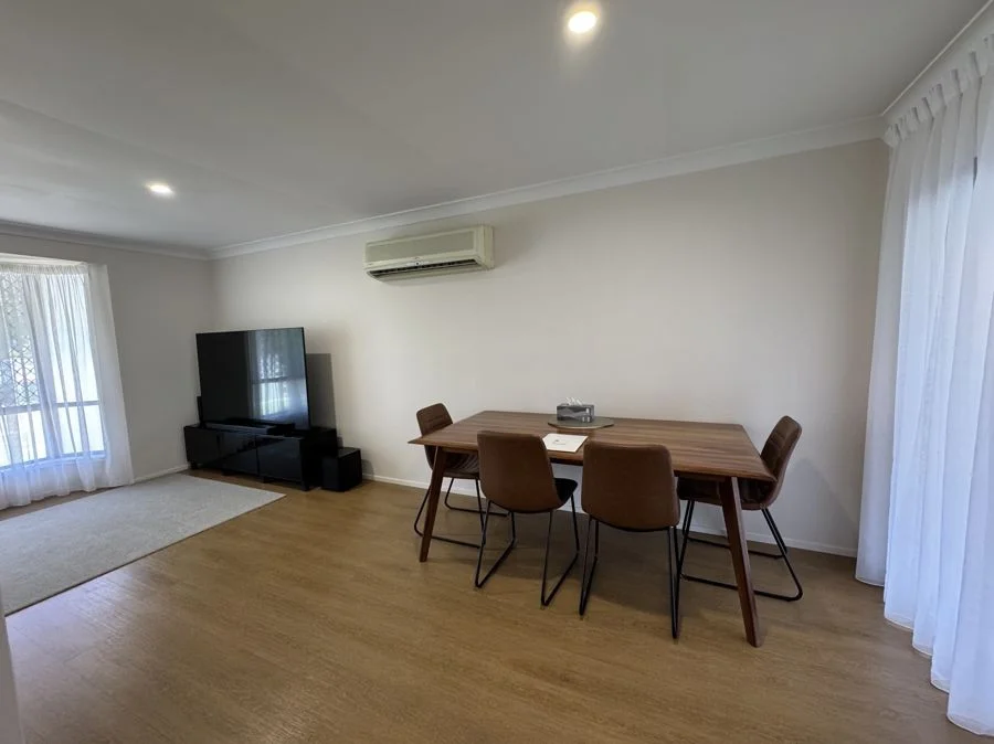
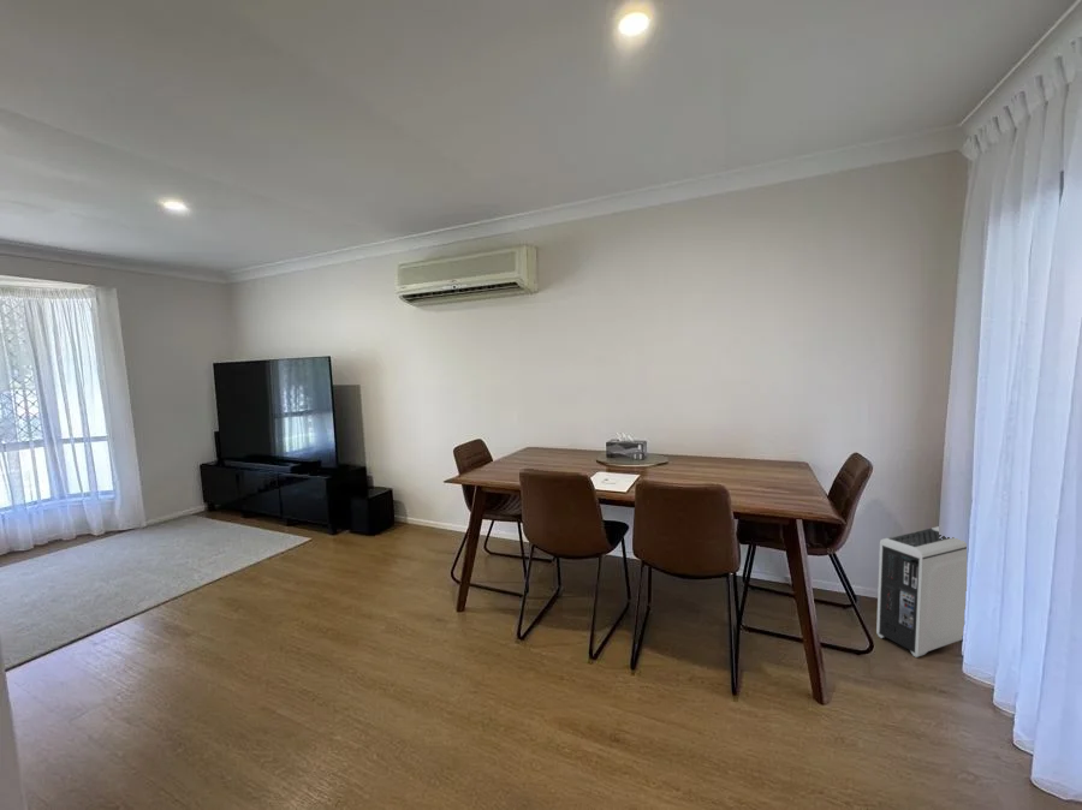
+ air purifier [875,525,968,659]
